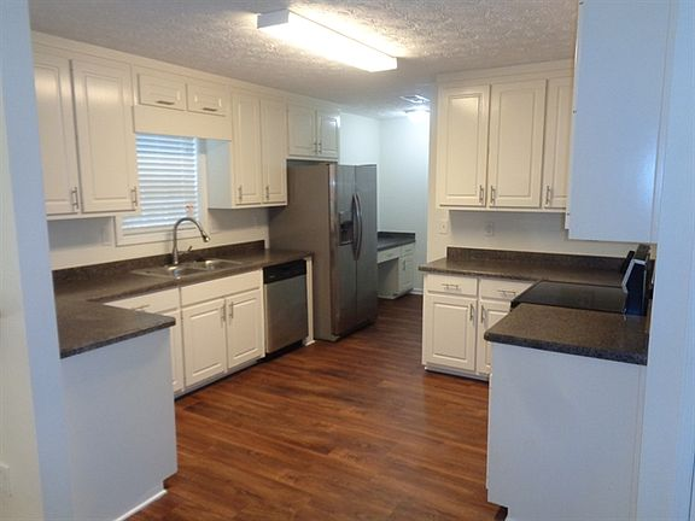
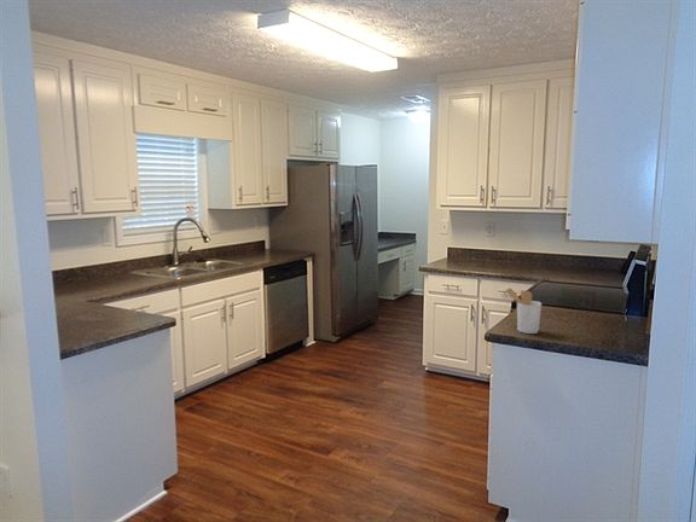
+ utensil holder [504,288,543,335]
